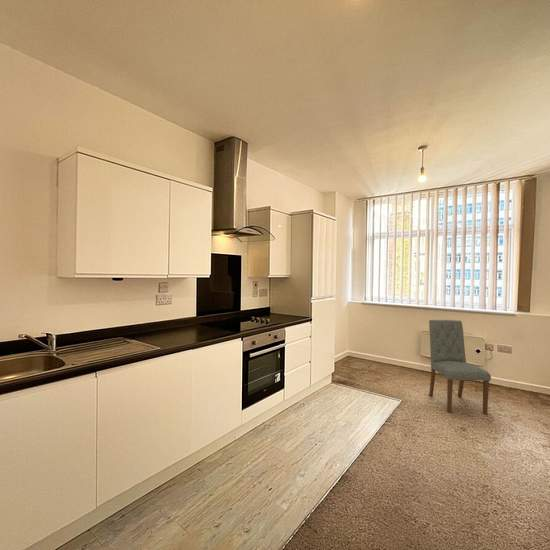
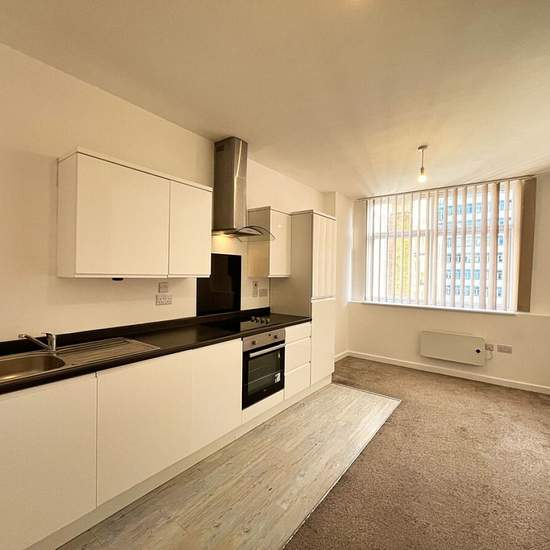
- dining chair [428,319,492,415]
